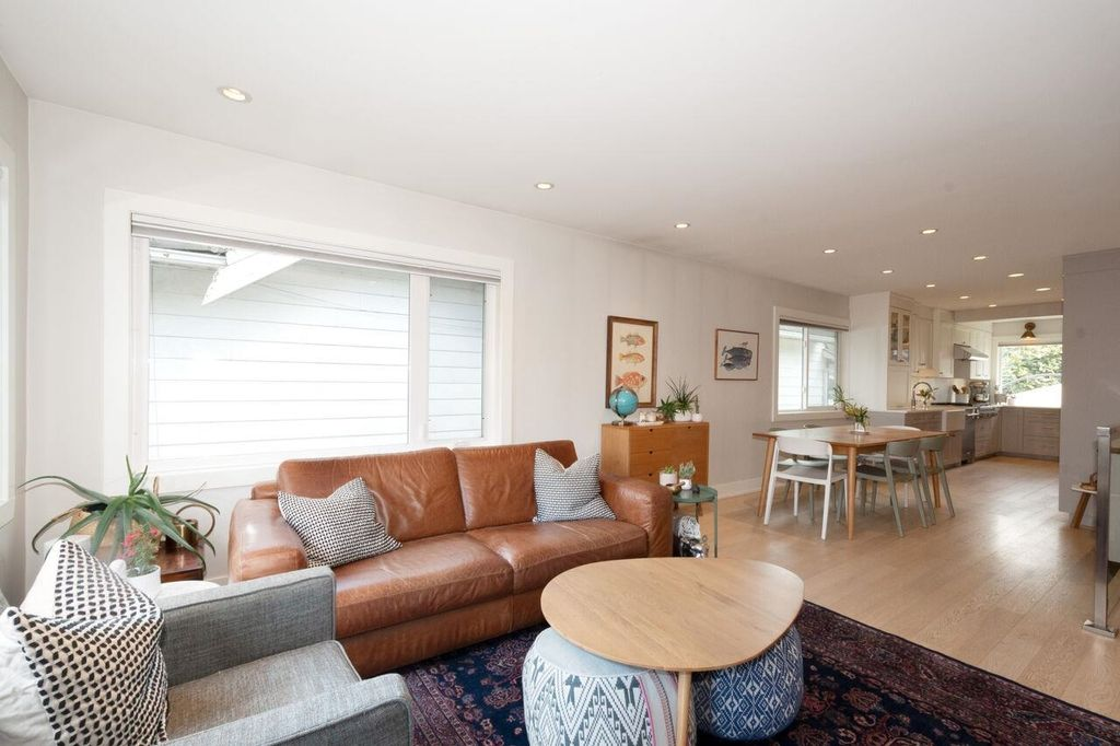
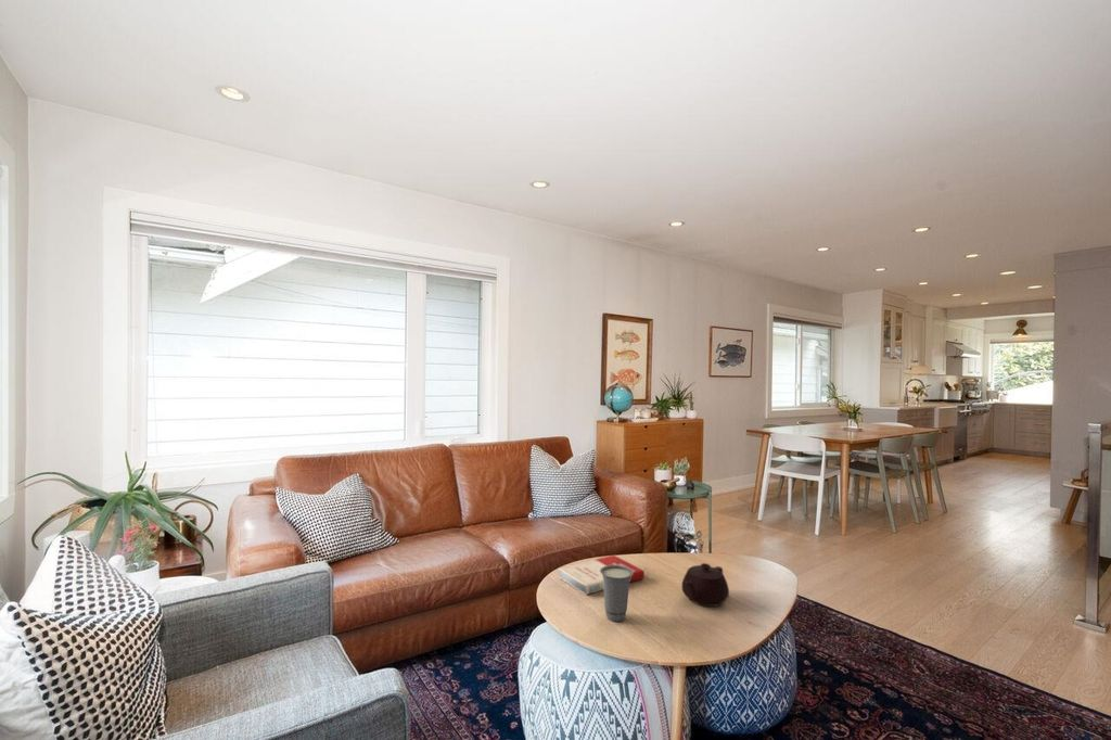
+ book [558,554,646,596]
+ teapot [680,562,730,608]
+ cup [600,565,633,623]
